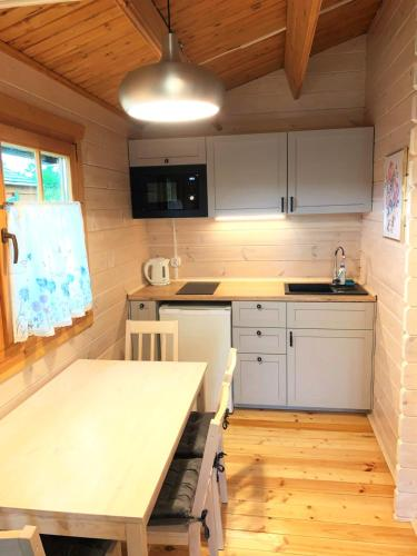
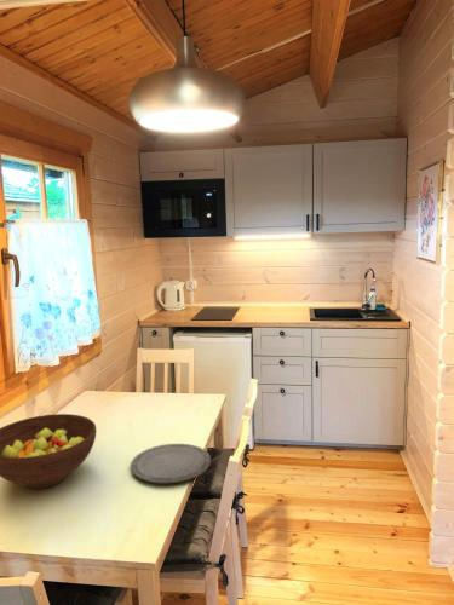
+ fruit bowl [0,413,97,490]
+ plate [130,443,212,484]
